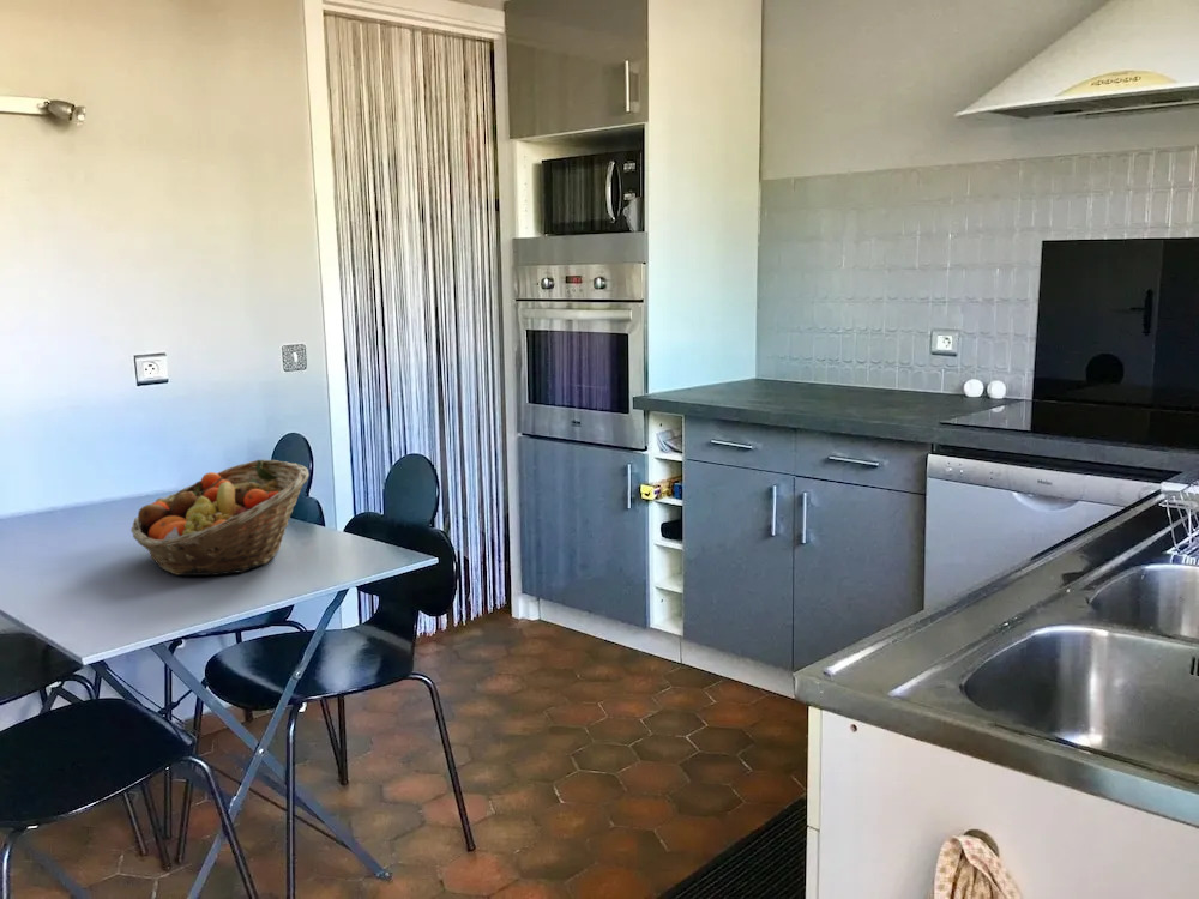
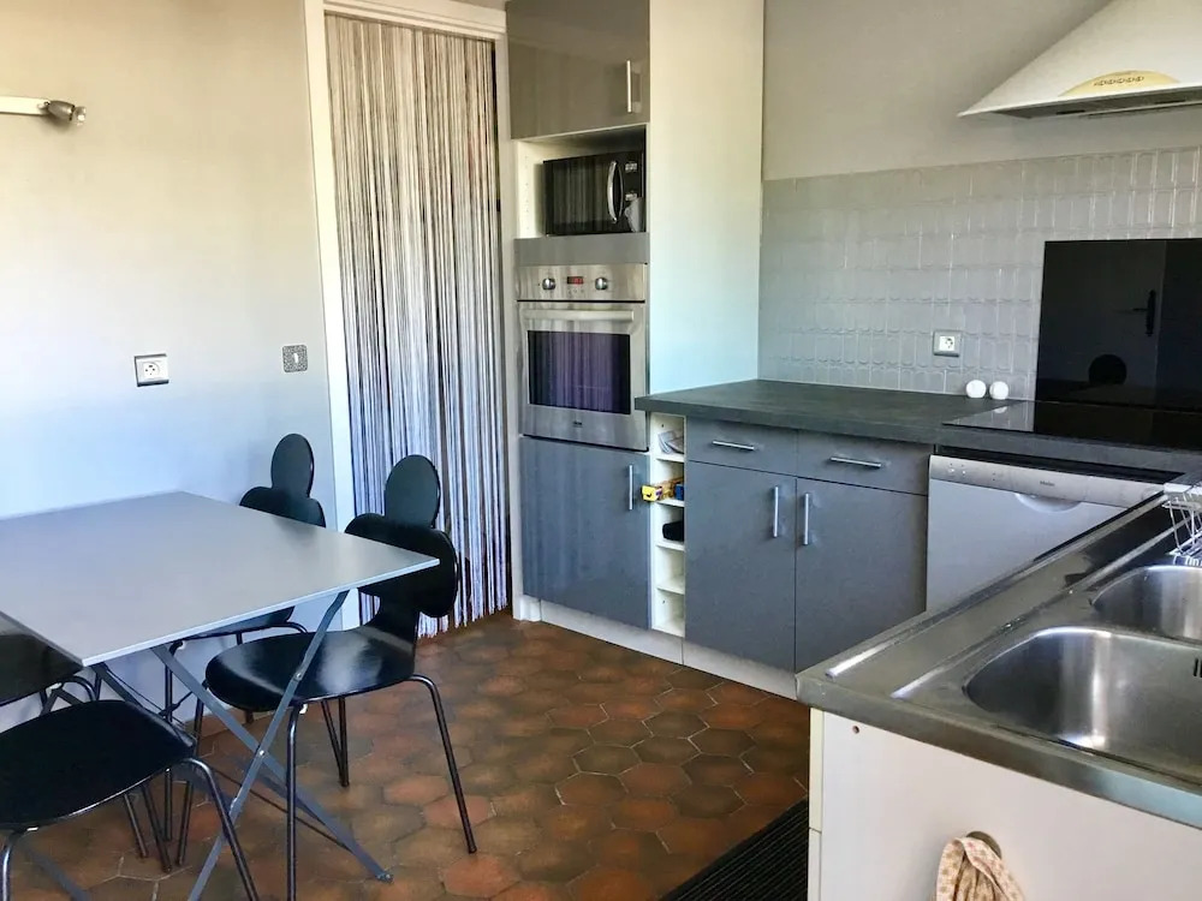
- fruit basket [129,459,311,577]
